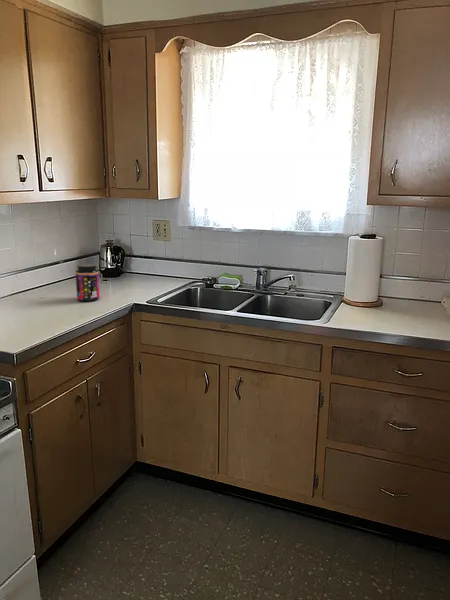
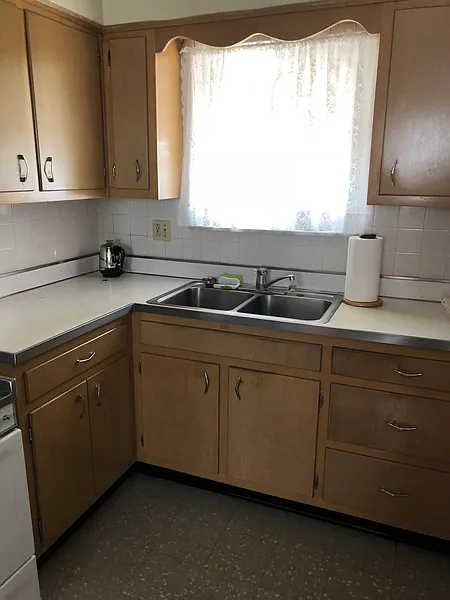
- jar [75,263,101,302]
